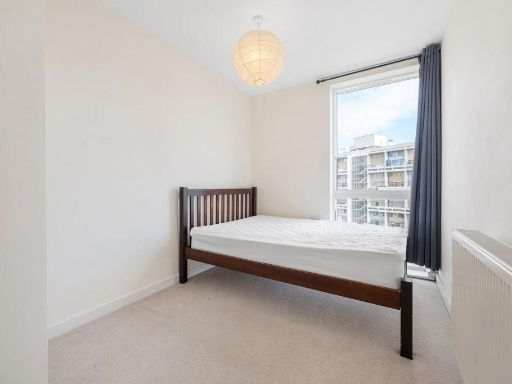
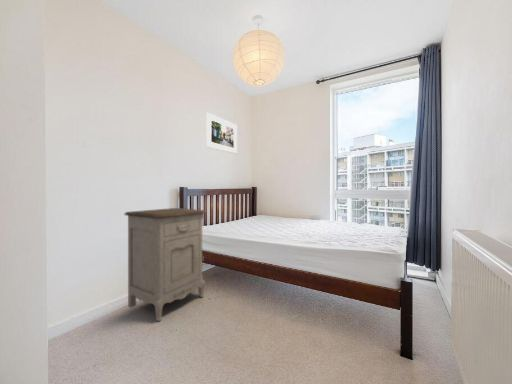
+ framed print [205,112,238,155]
+ nightstand [123,207,207,322]
